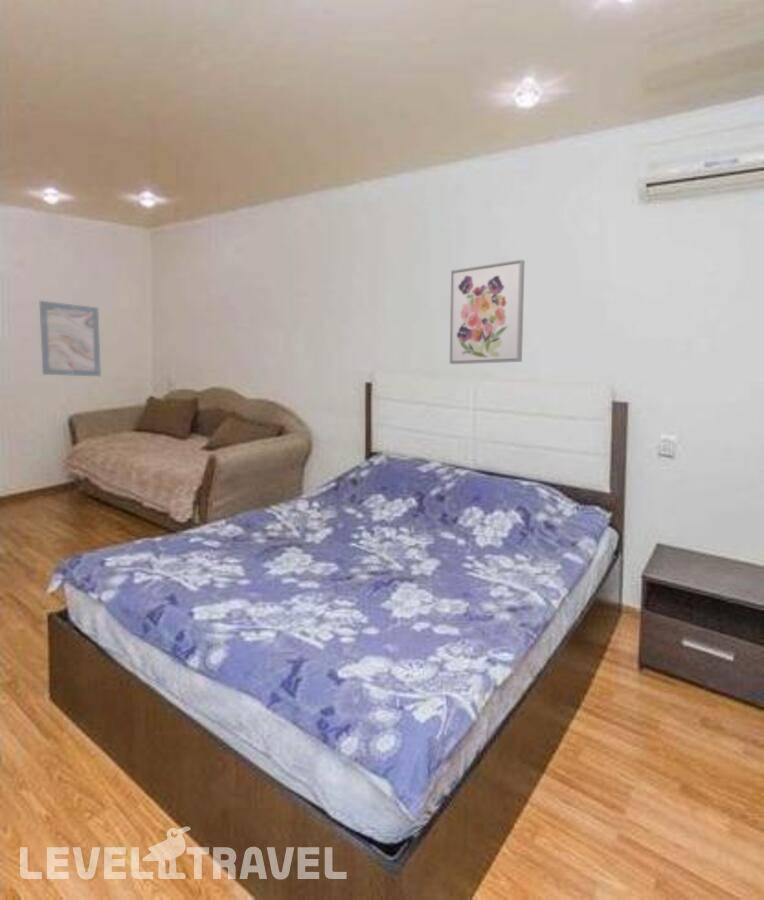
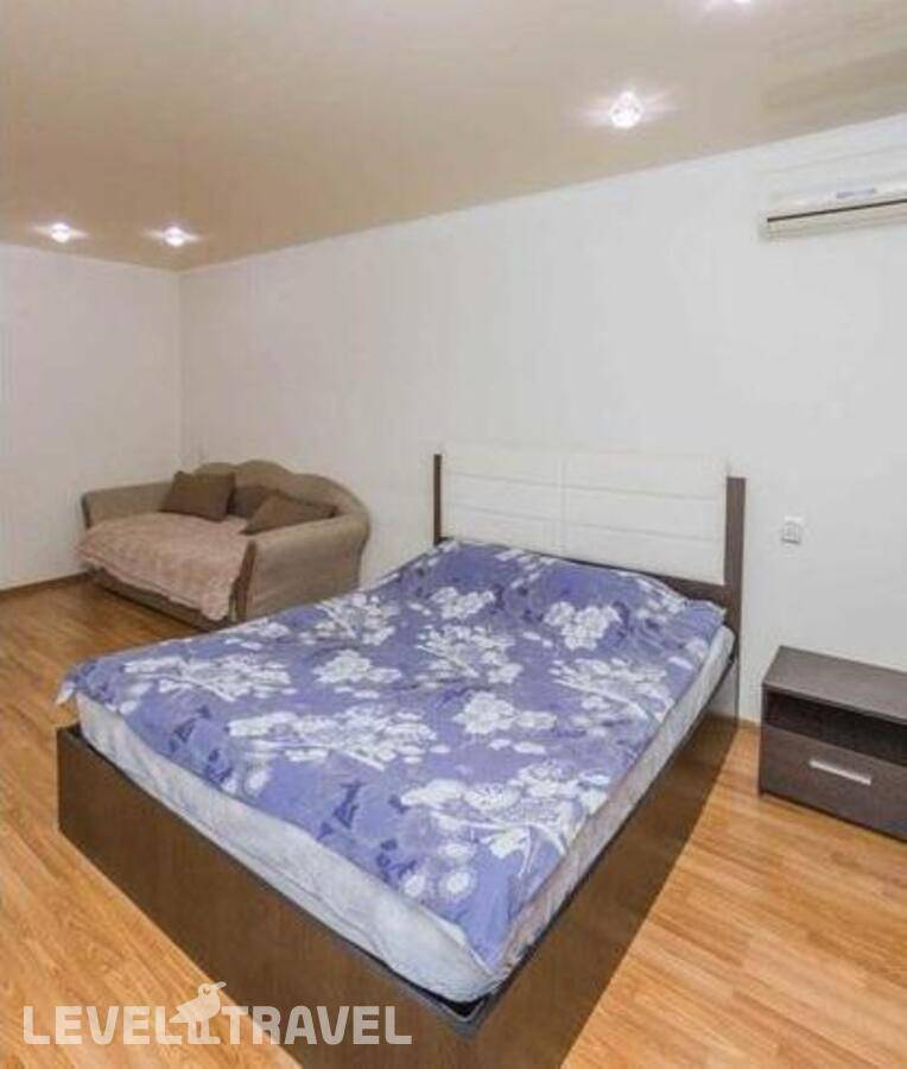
- wall art [39,300,102,377]
- wall art [449,259,526,365]
